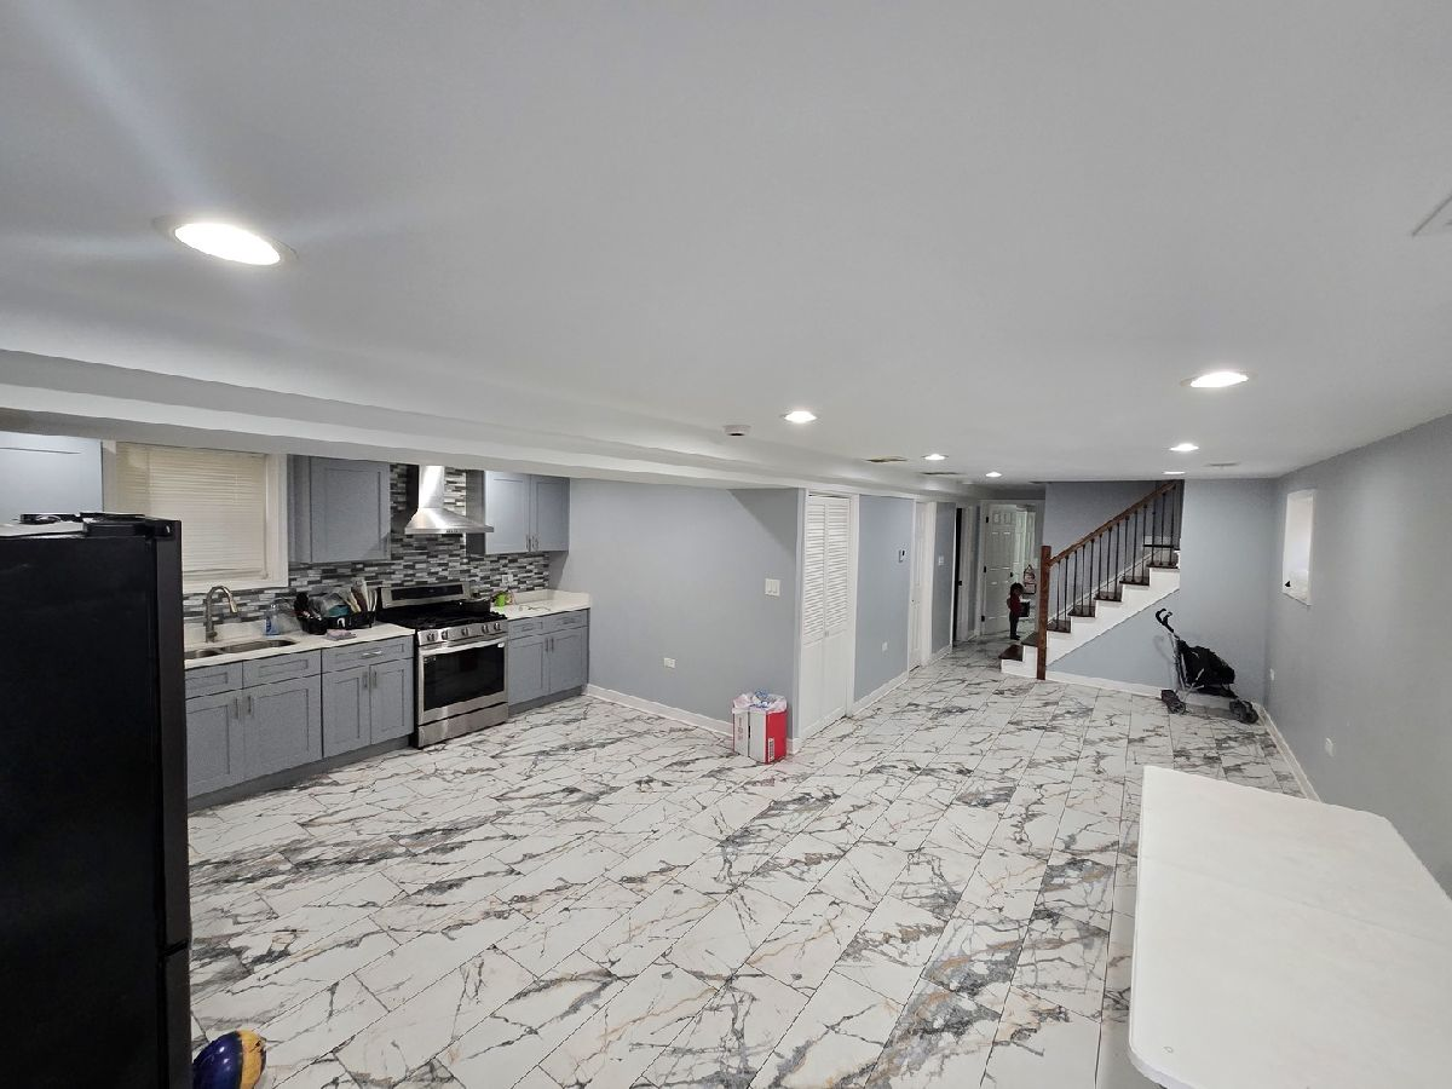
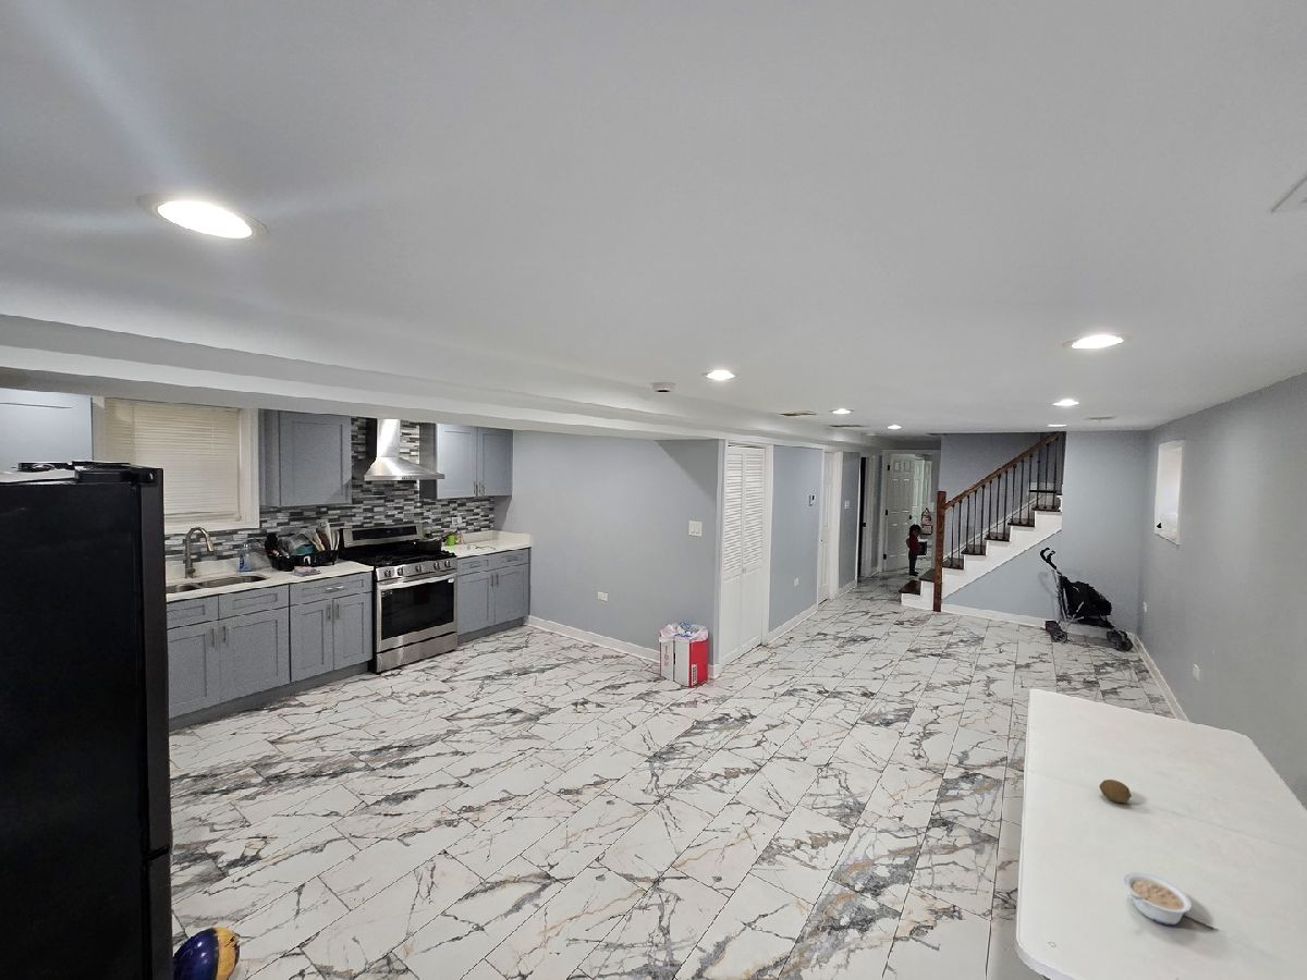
+ fruit [1099,779,1133,804]
+ legume [1123,871,1193,926]
